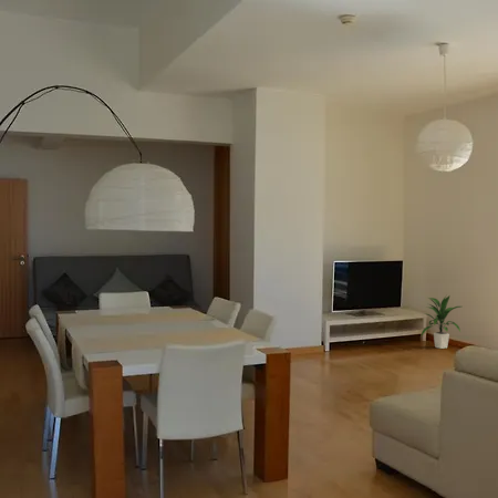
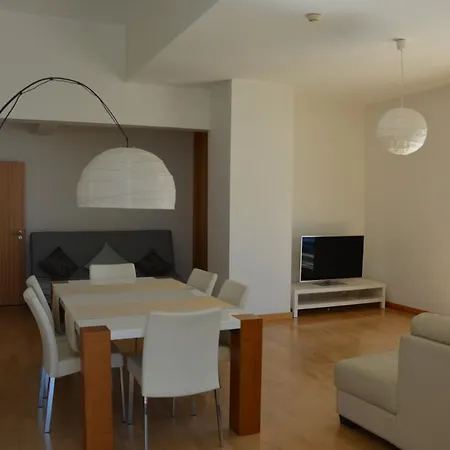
- indoor plant [419,293,461,350]
